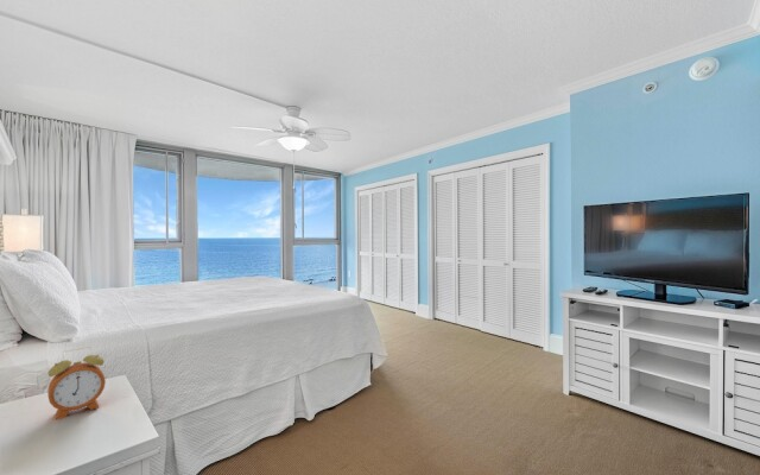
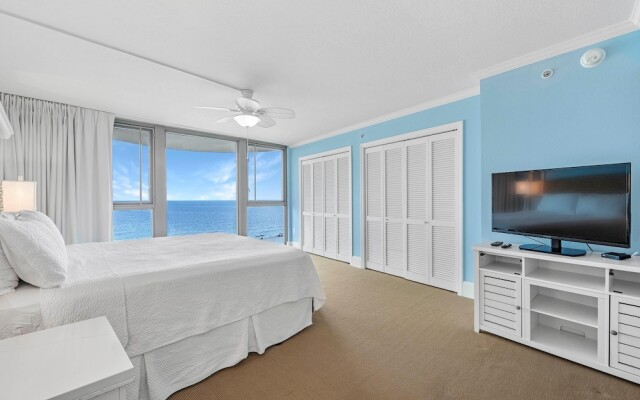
- alarm clock [46,346,107,420]
